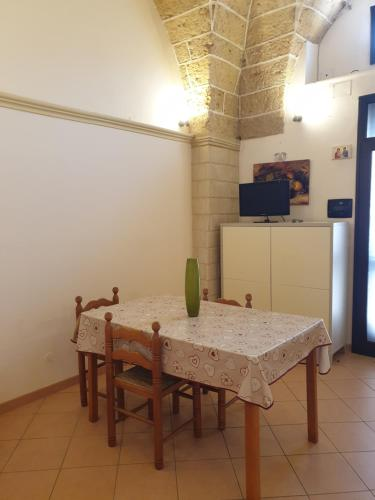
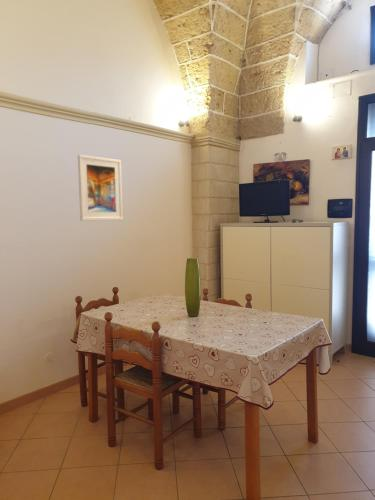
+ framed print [77,154,124,222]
